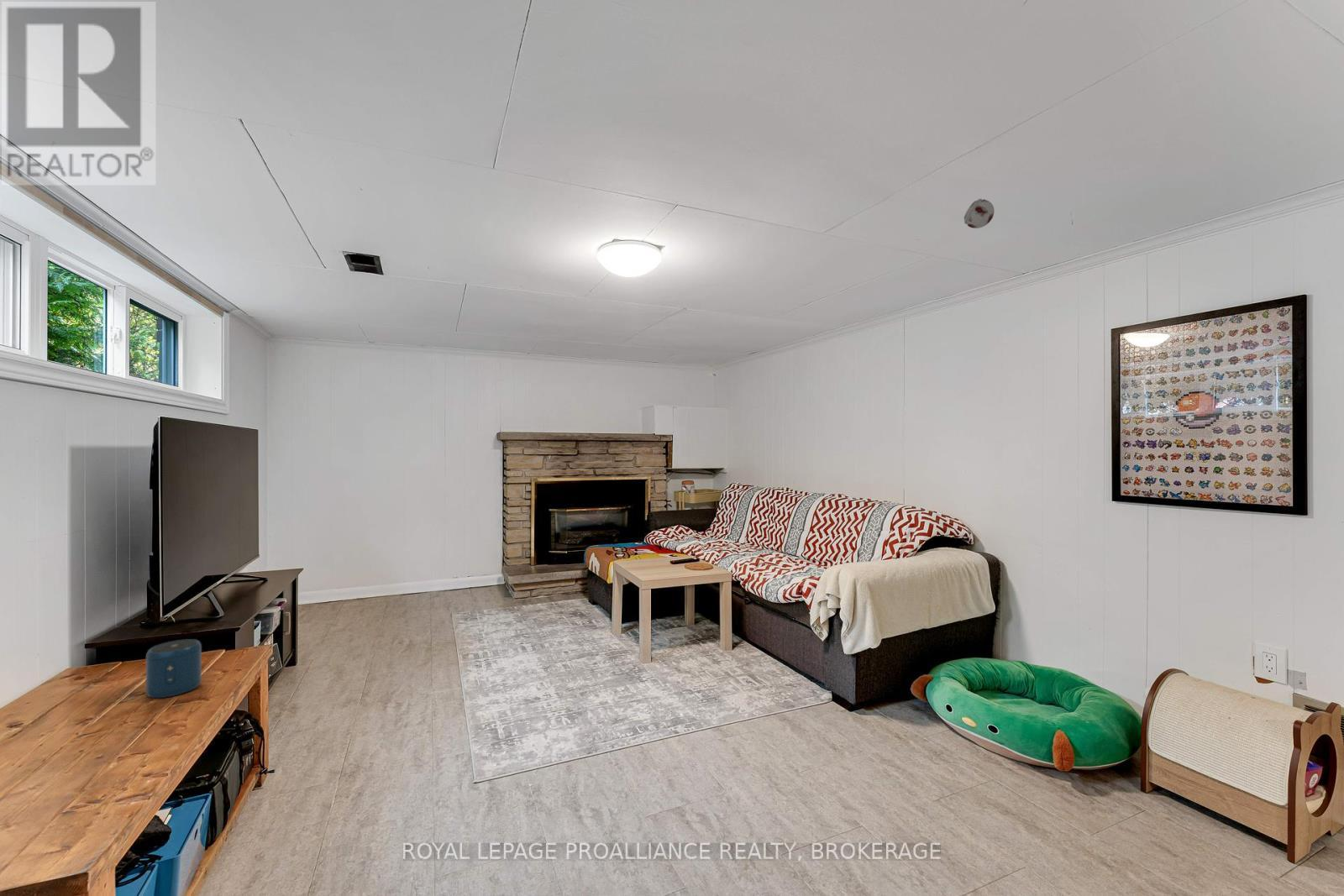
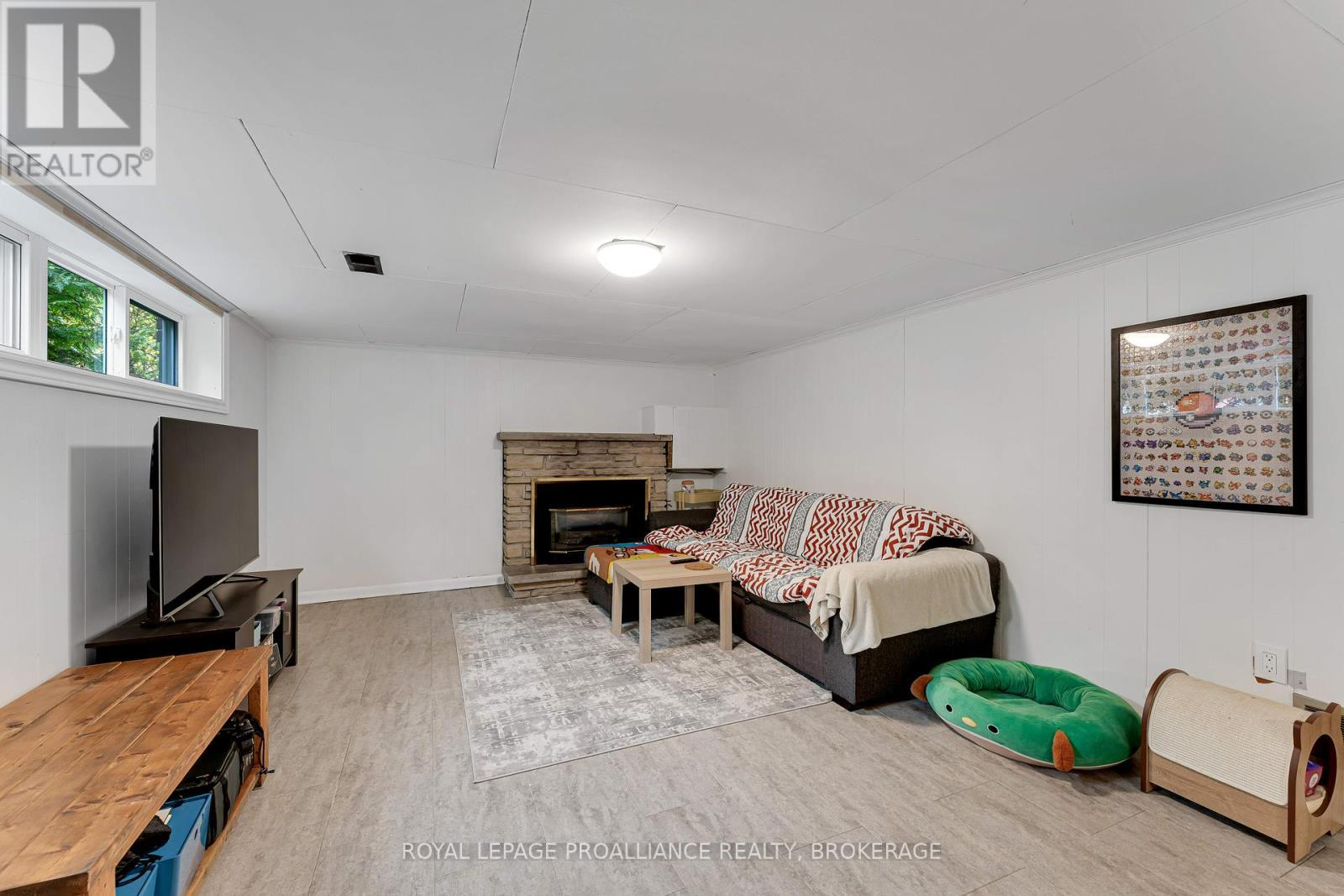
- speaker [145,638,202,699]
- smoke detector [963,198,995,229]
